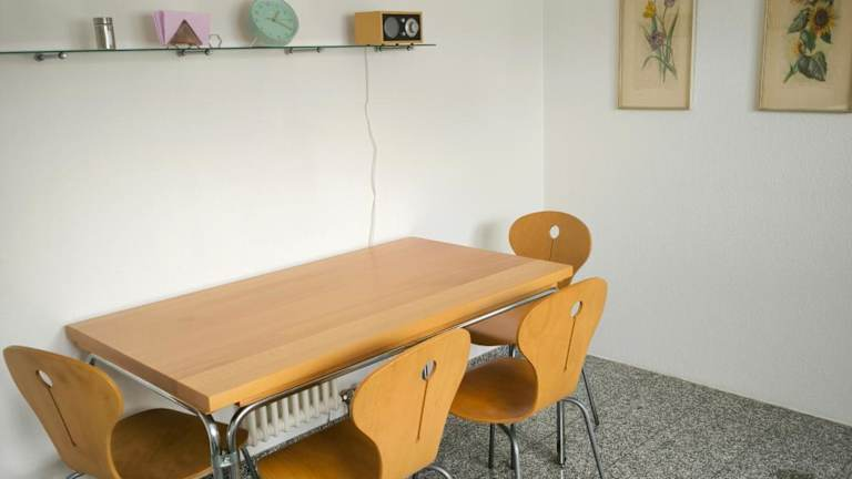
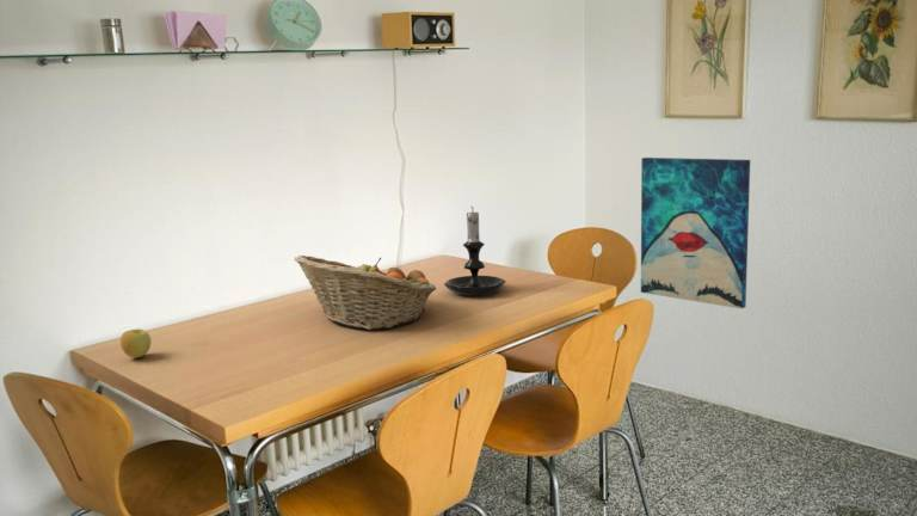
+ apple [119,328,152,360]
+ wall art [640,156,751,309]
+ candle holder [443,205,507,296]
+ fruit basket [294,254,437,331]
